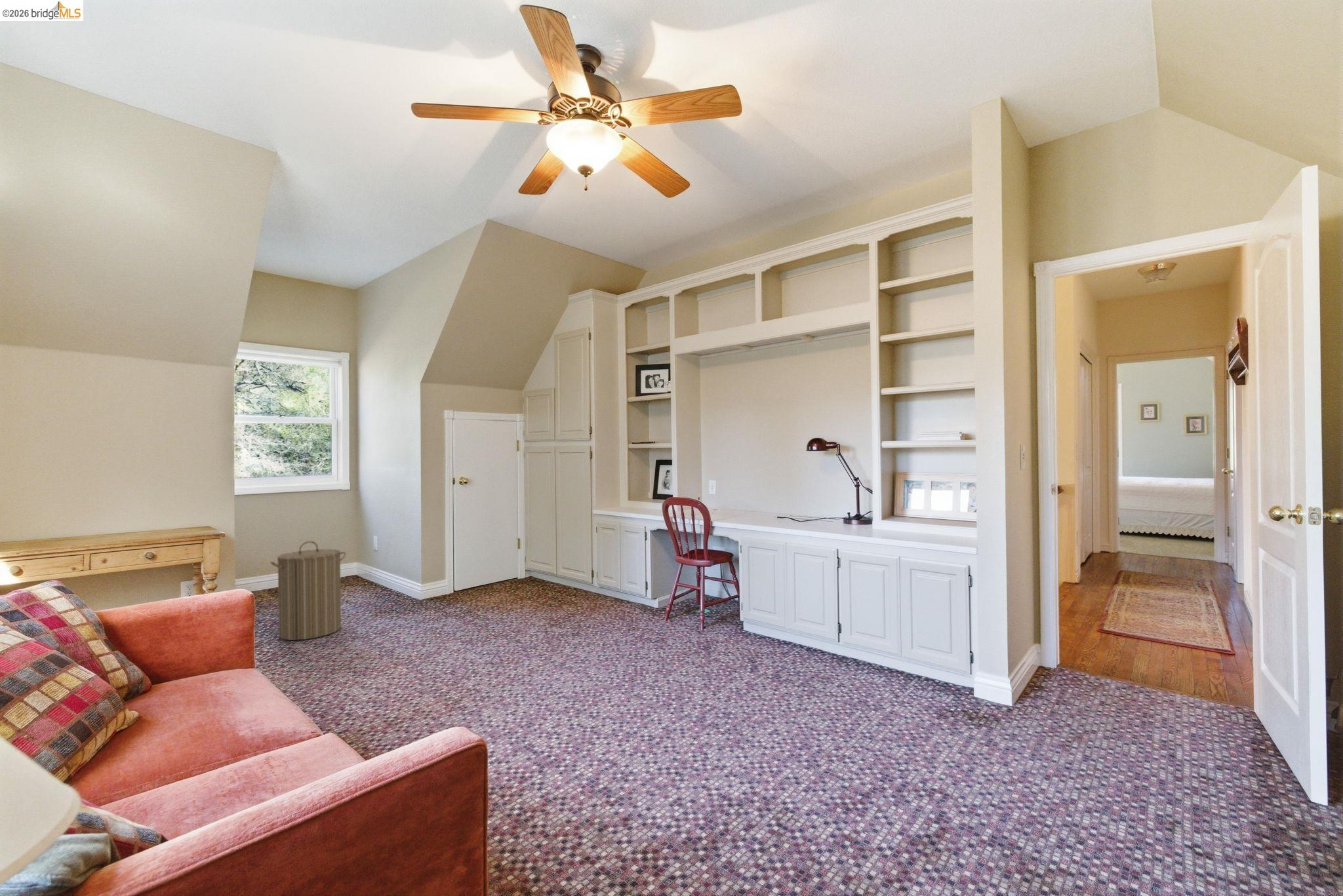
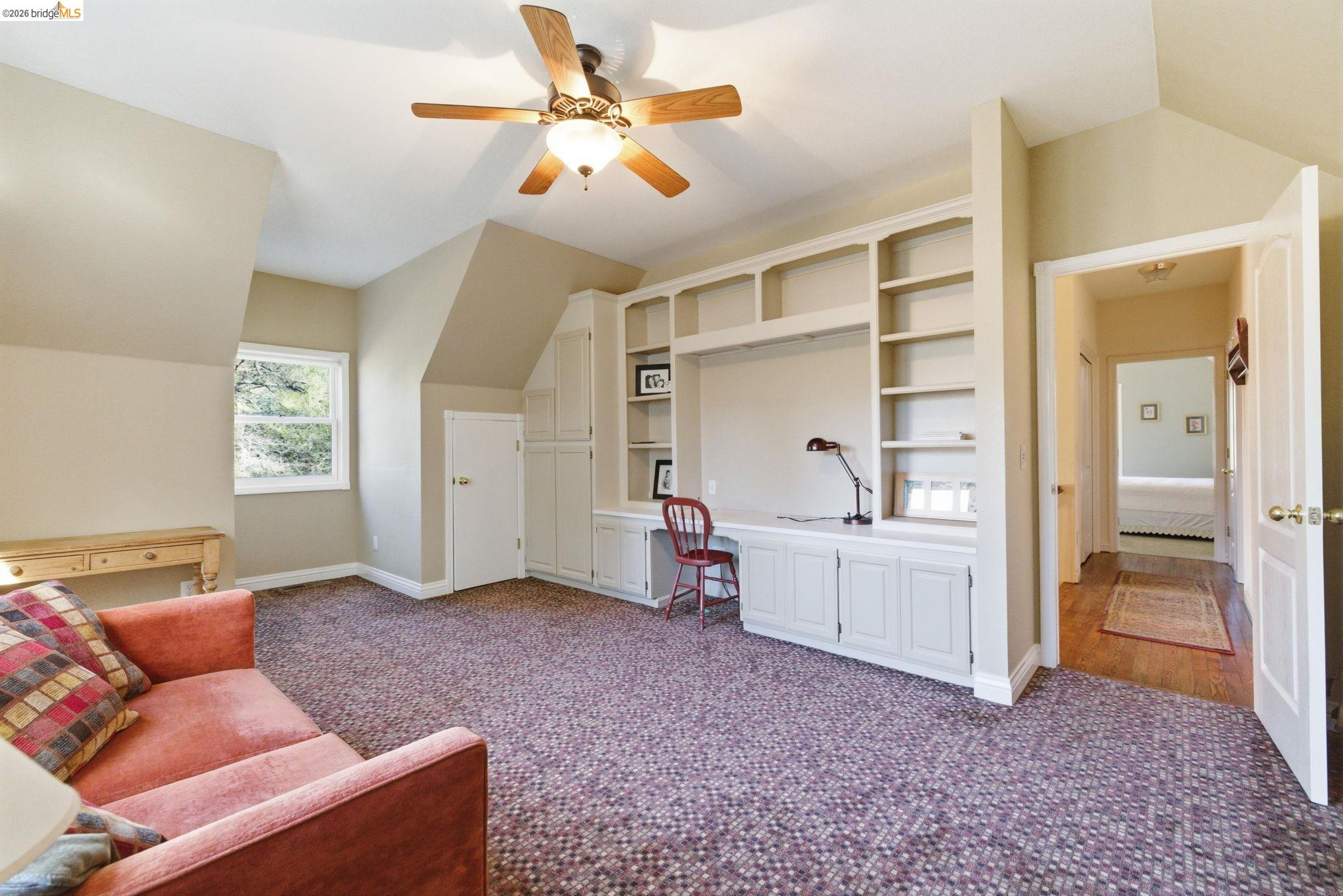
- laundry hamper [270,541,347,641]
